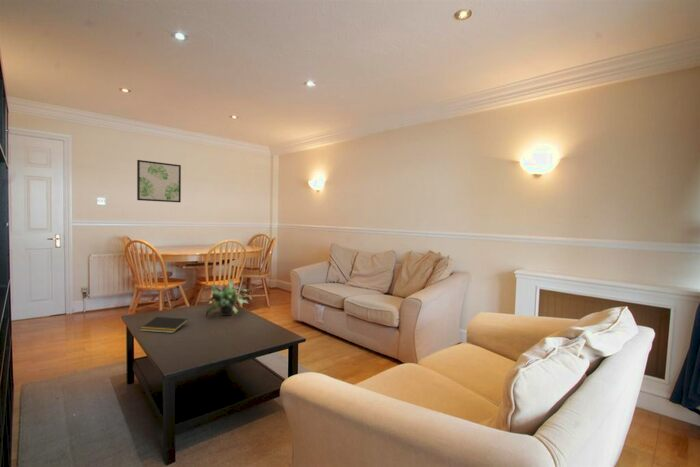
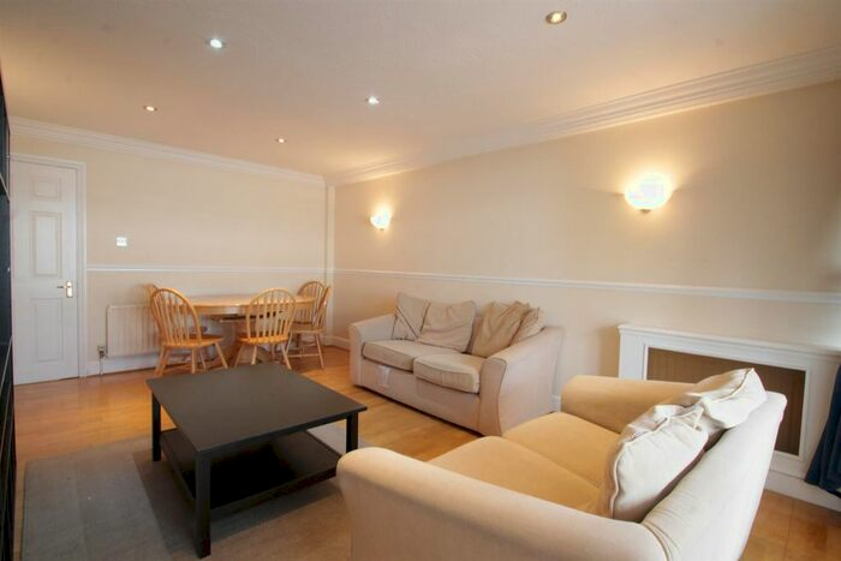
- potted plant [204,278,253,319]
- wall art [136,159,182,203]
- notepad [139,316,189,334]
